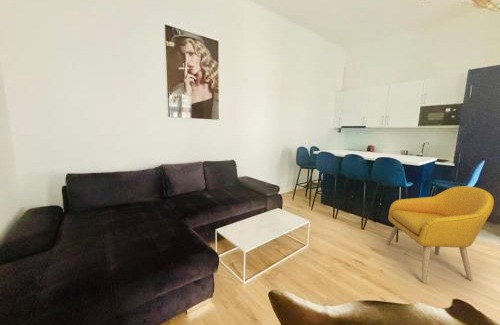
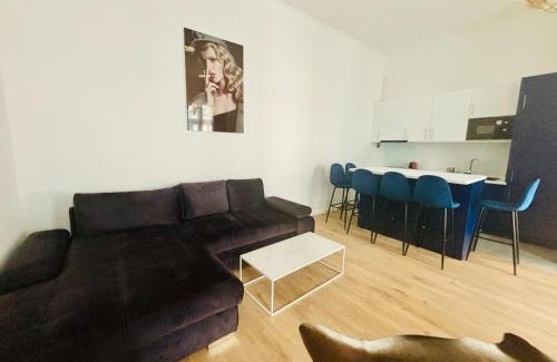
- armchair [385,185,495,284]
